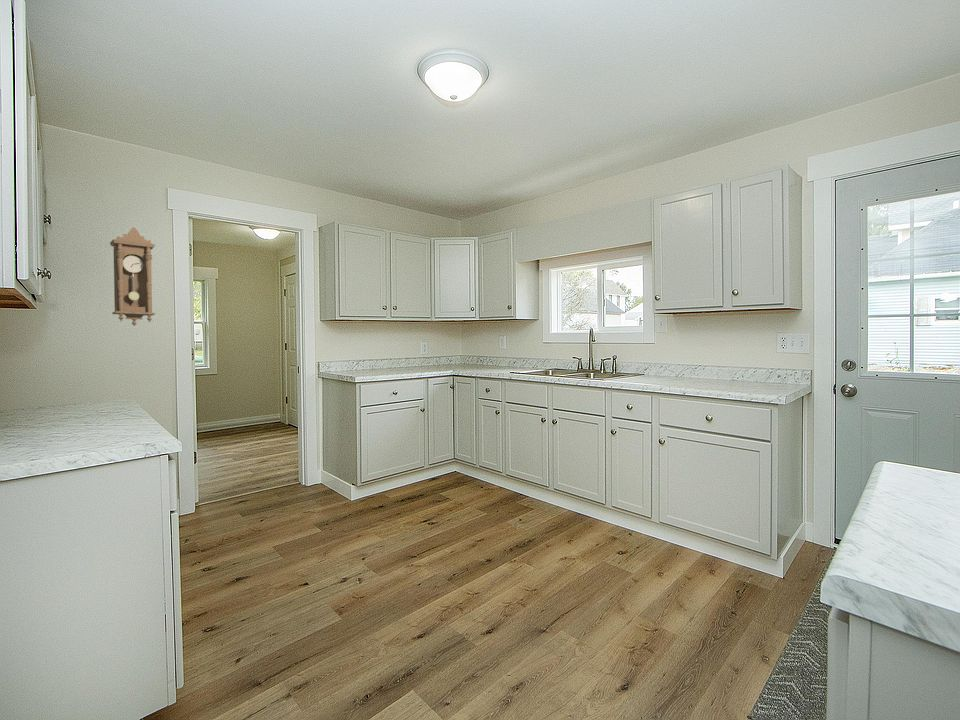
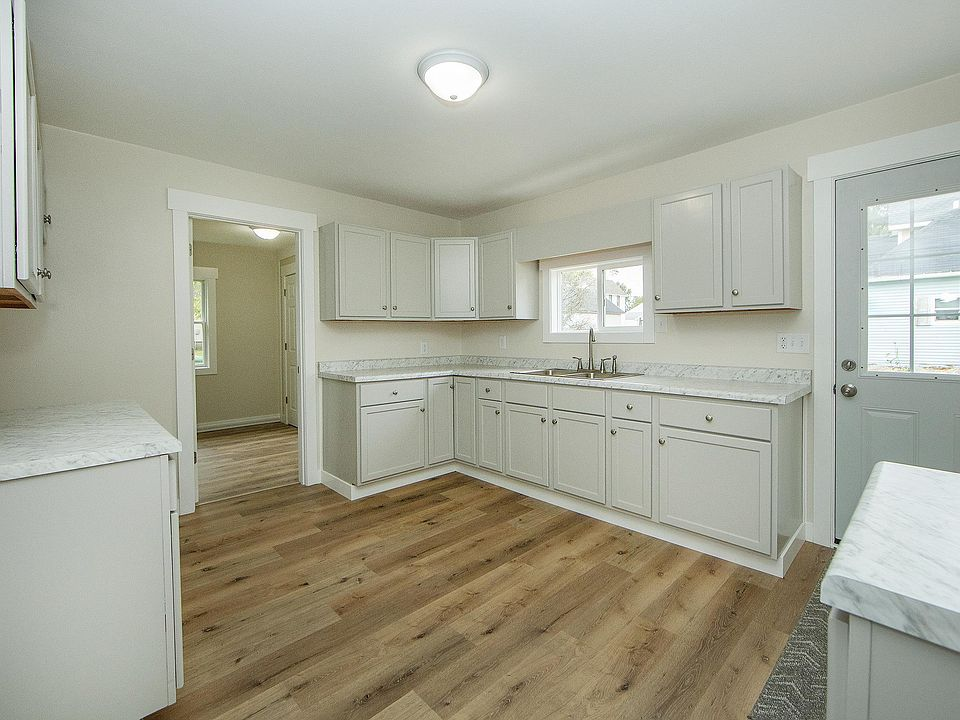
- pendulum clock [109,226,156,327]
